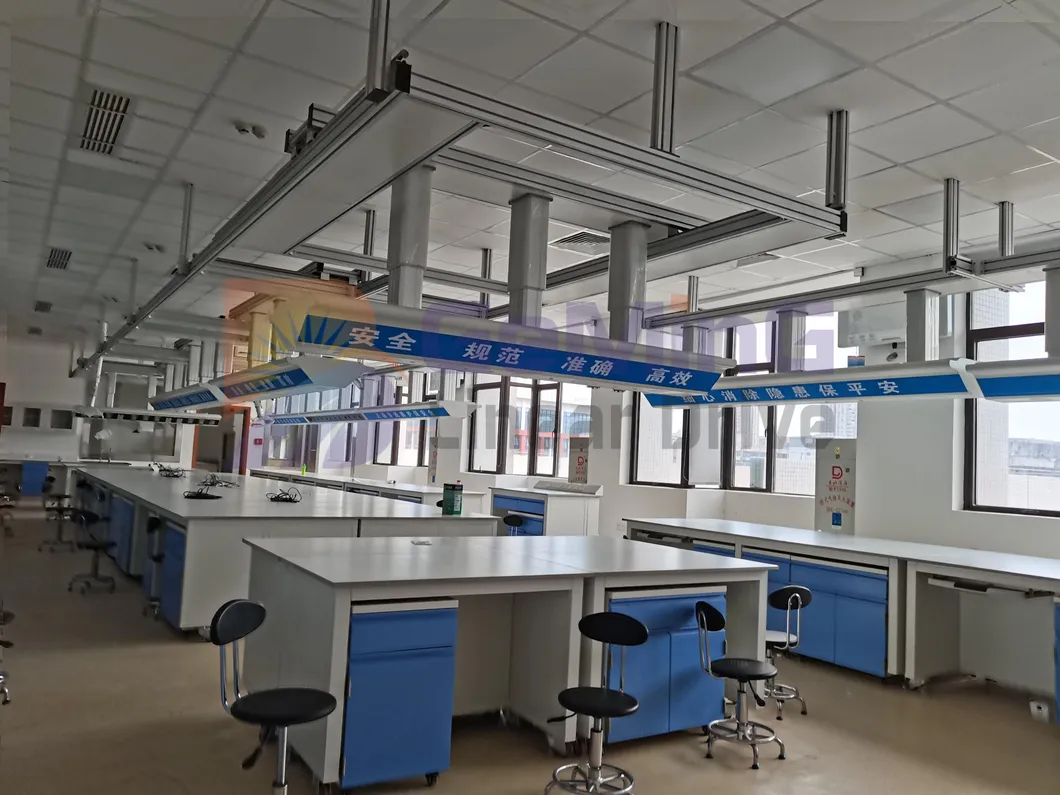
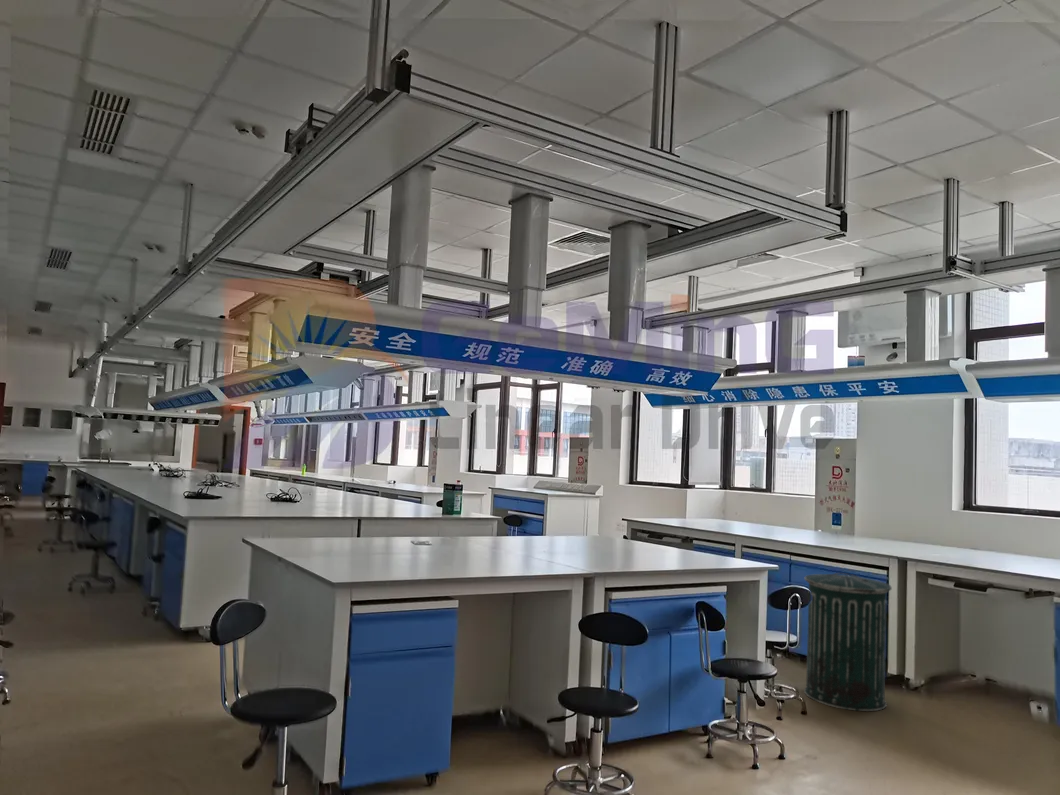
+ trash can [803,572,893,712]
